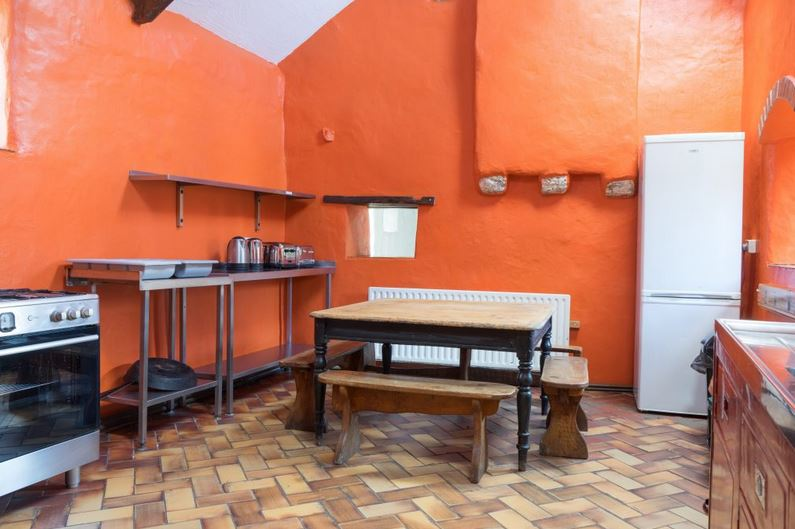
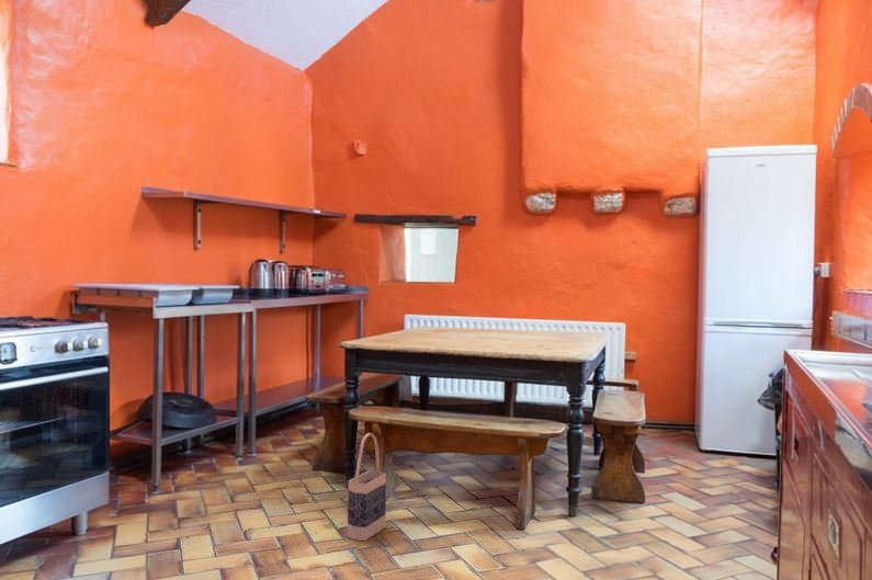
+ bag [347,432,387,542]
